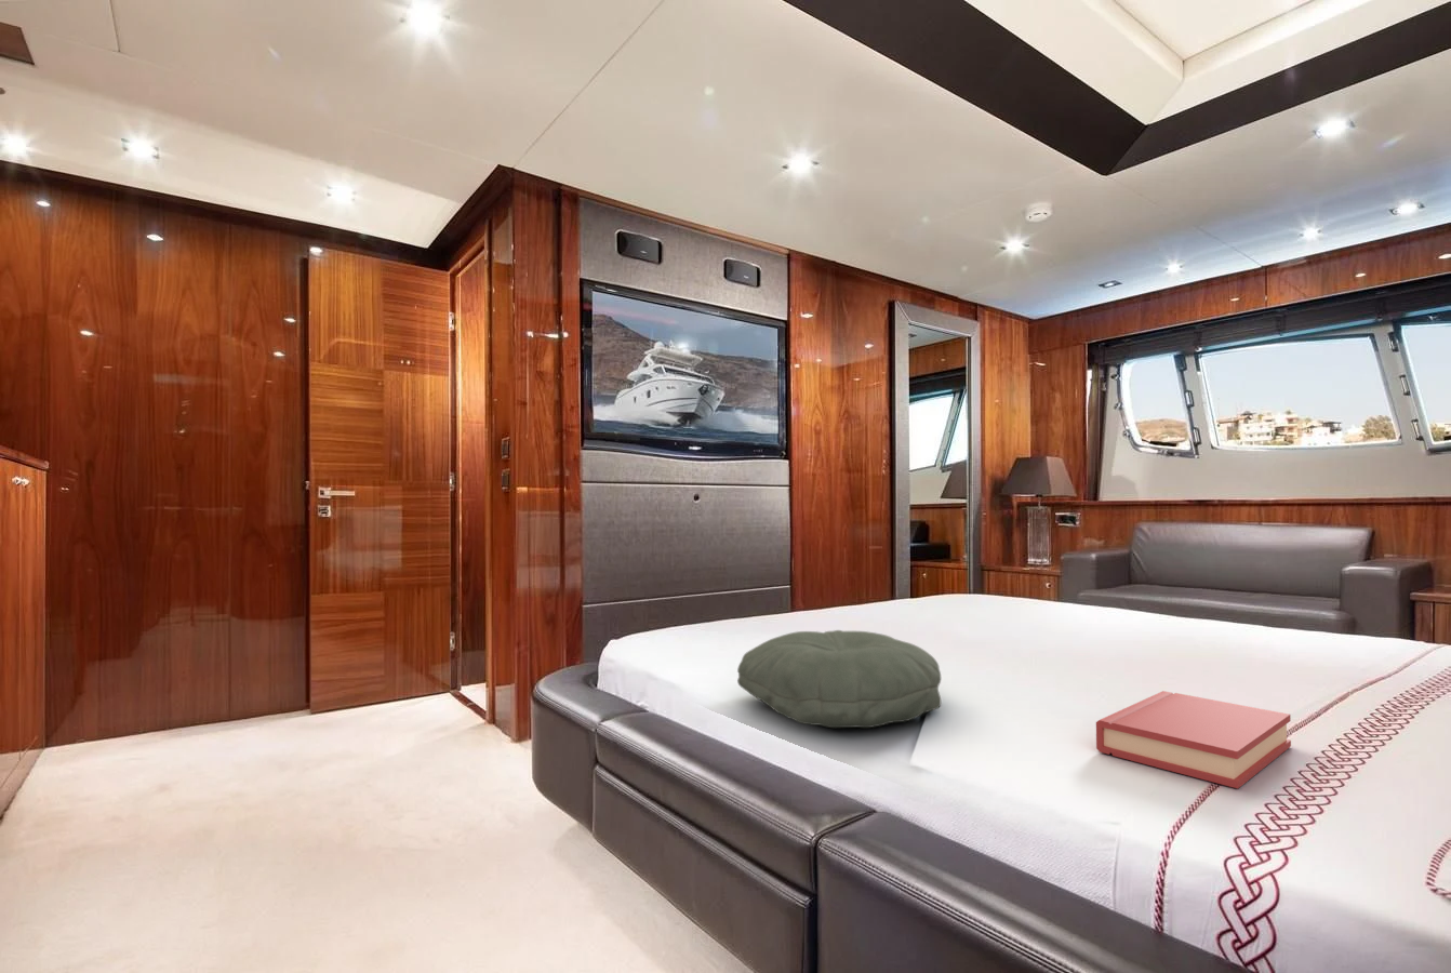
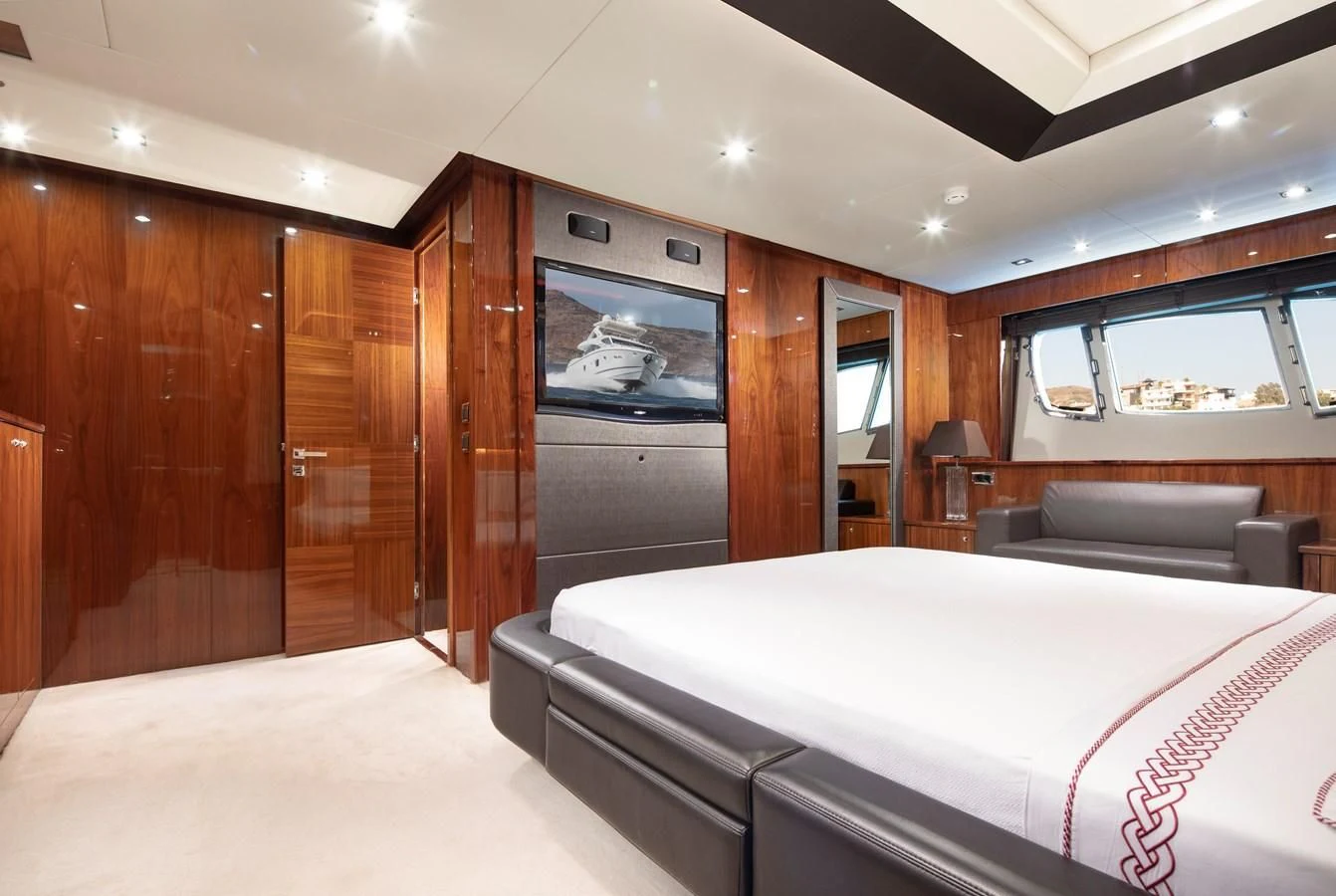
- pillow [736,629,942,729]
- hardback book [1095,690,1292,789]
